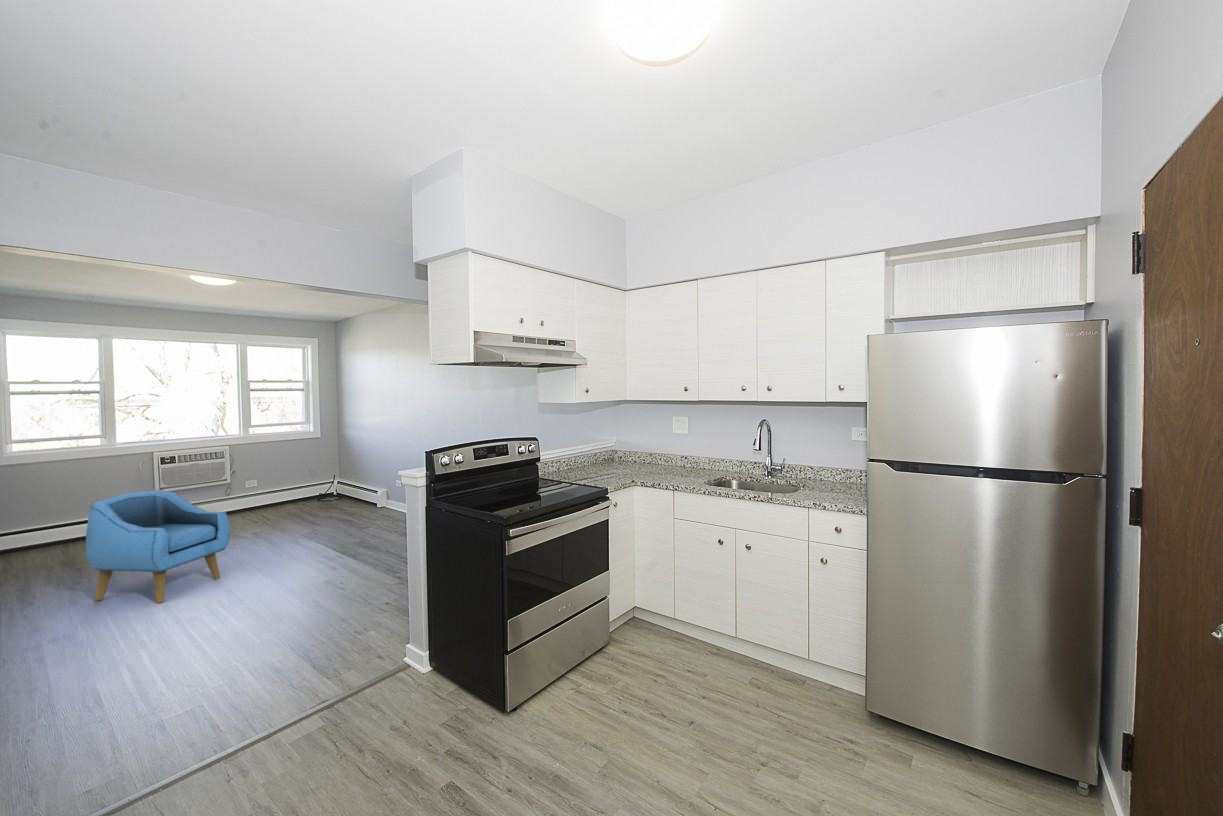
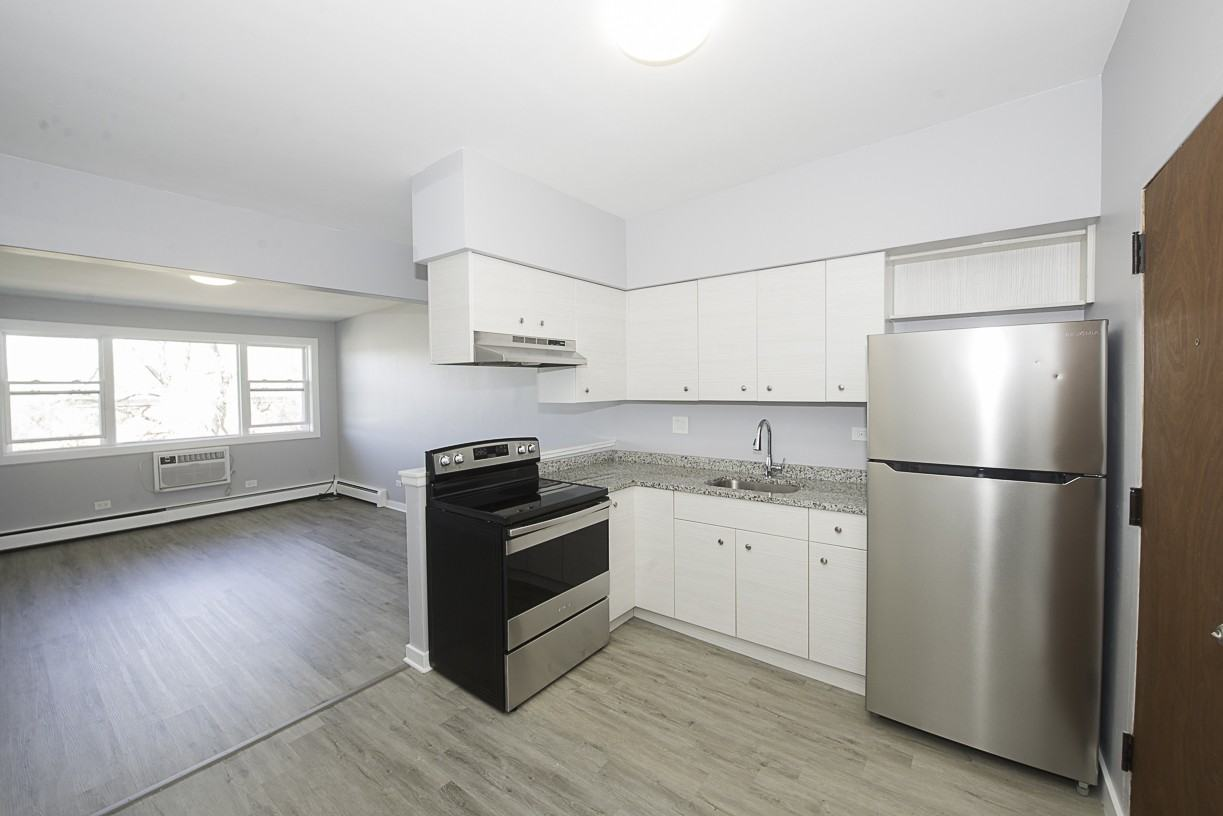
- armchair [85,490,231,604]
